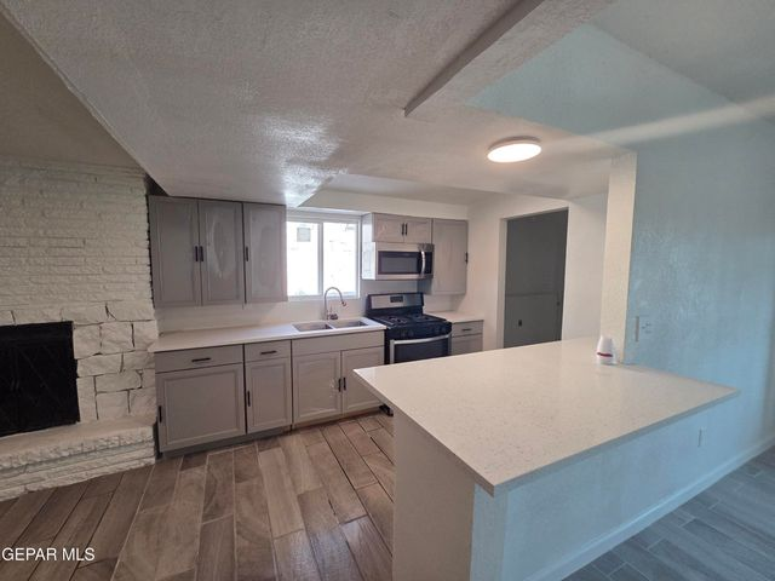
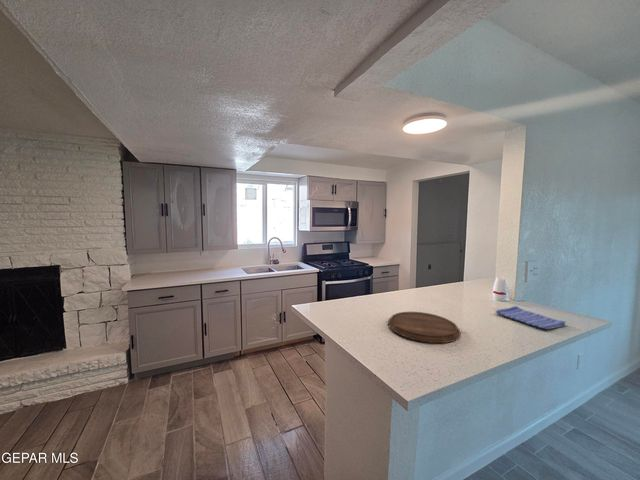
+ dish towel [495,305,567,330]
+ cutting board [387,311,461,344]
